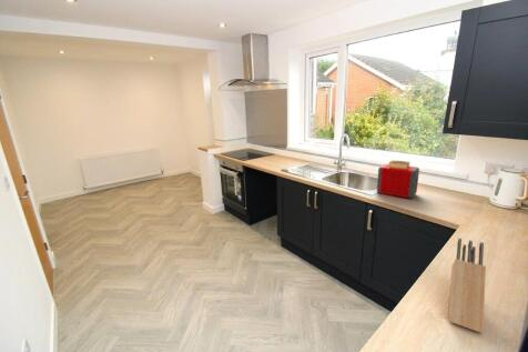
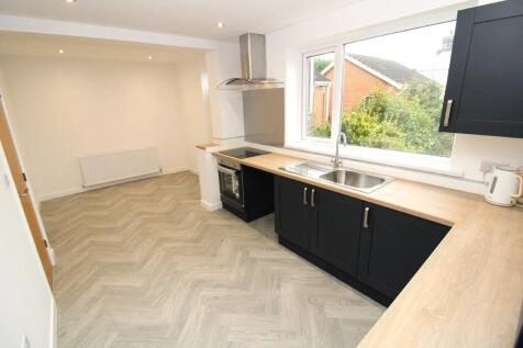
- knife block [448,238,487,334]
- toaster [376,159,420,199]
